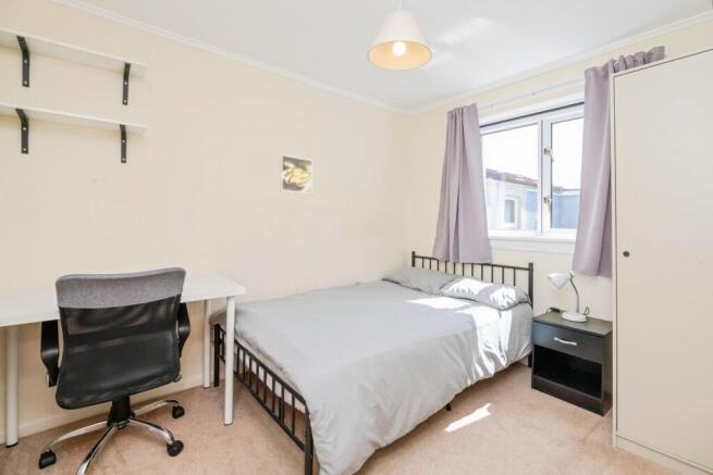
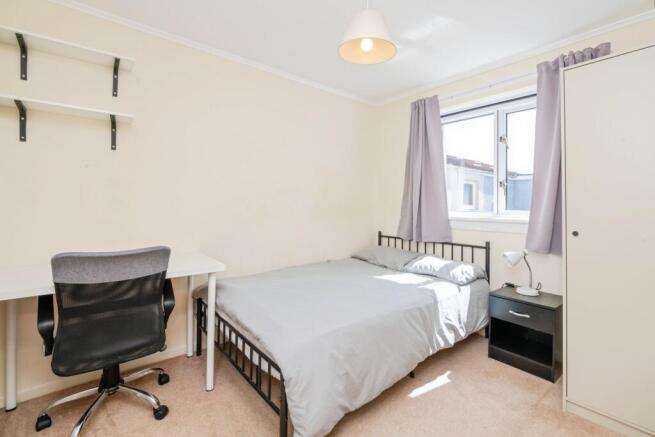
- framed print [279,153,314,195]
